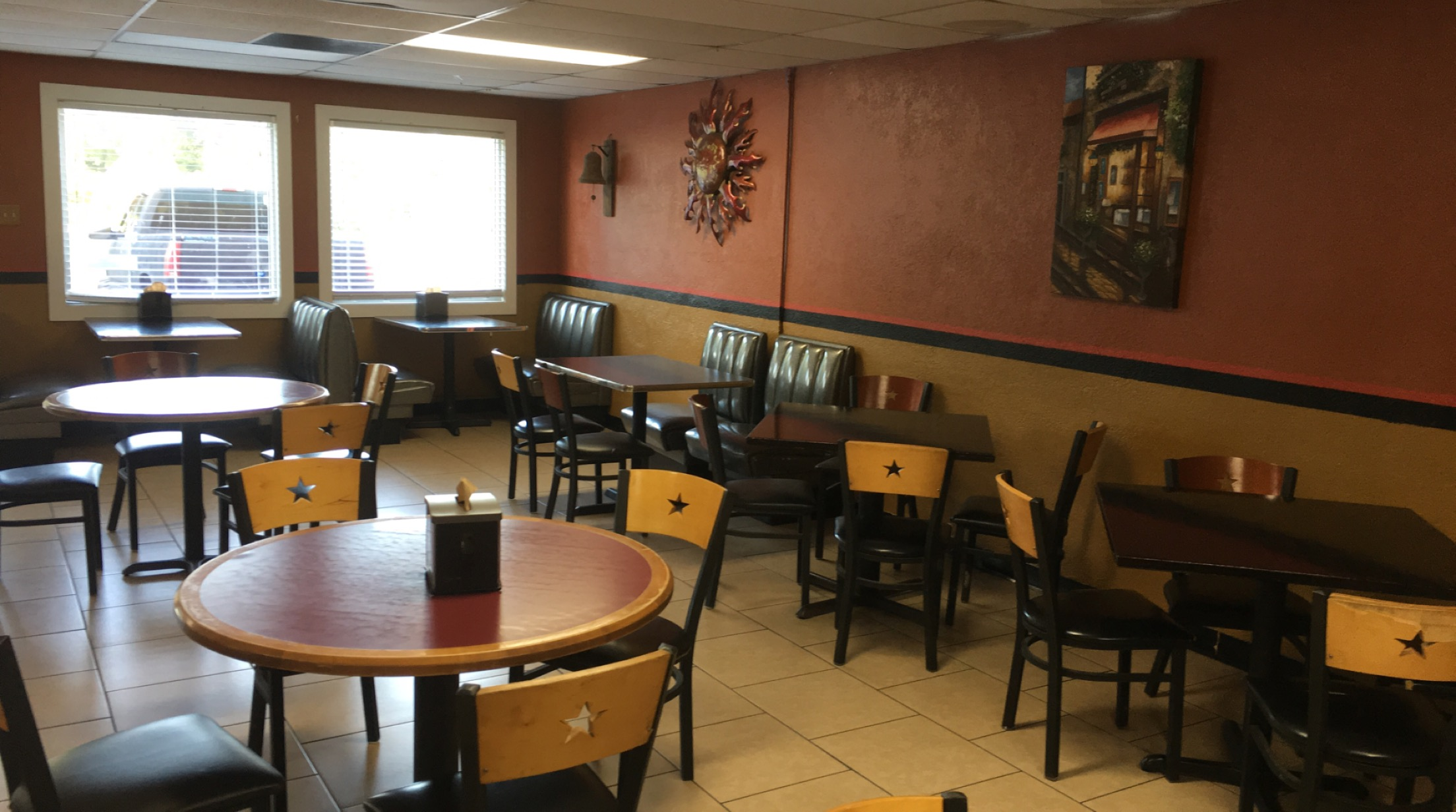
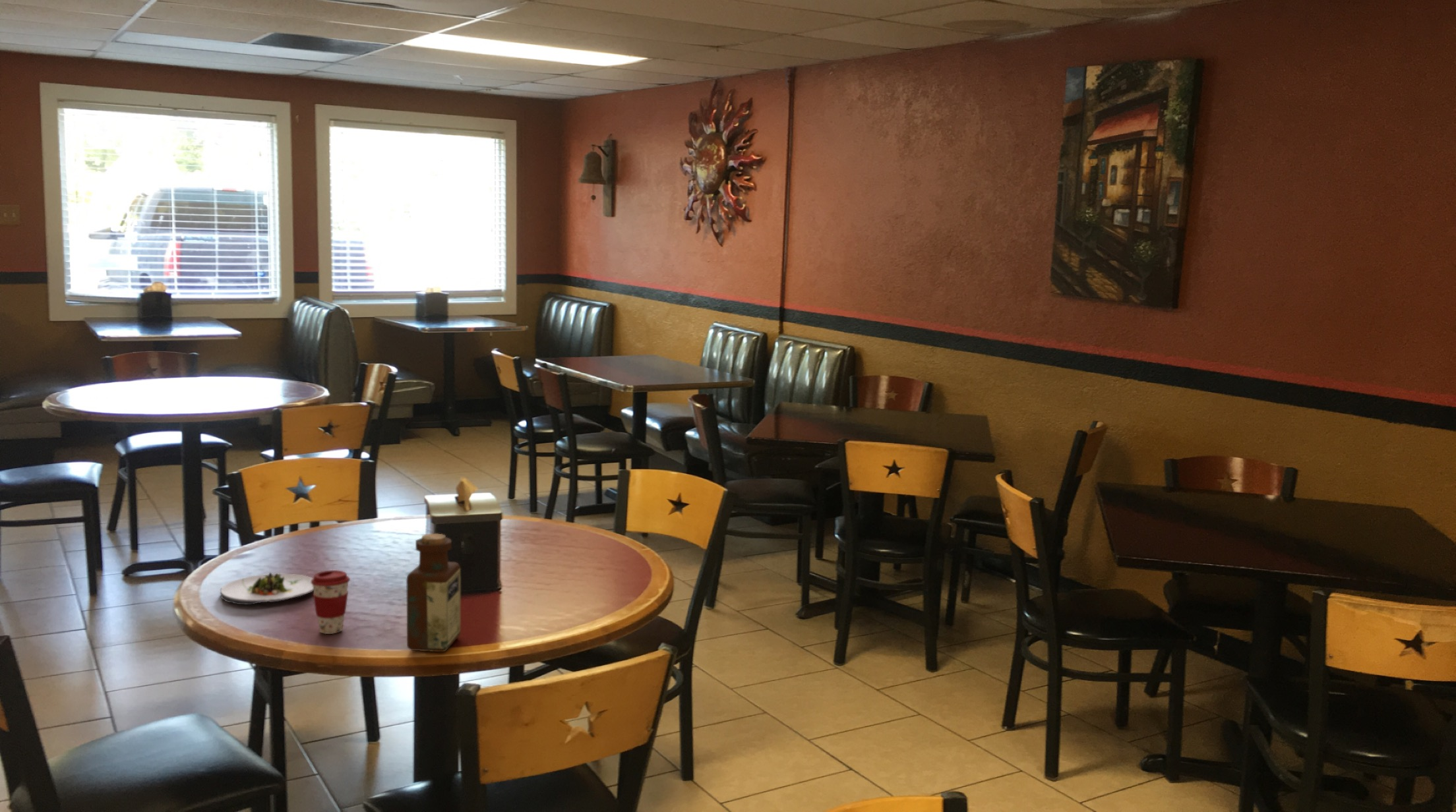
+ coffee cup [311,569,351,635]
+ salad plate [220,572,314,606]
+ bottle [406,533,461,652]
